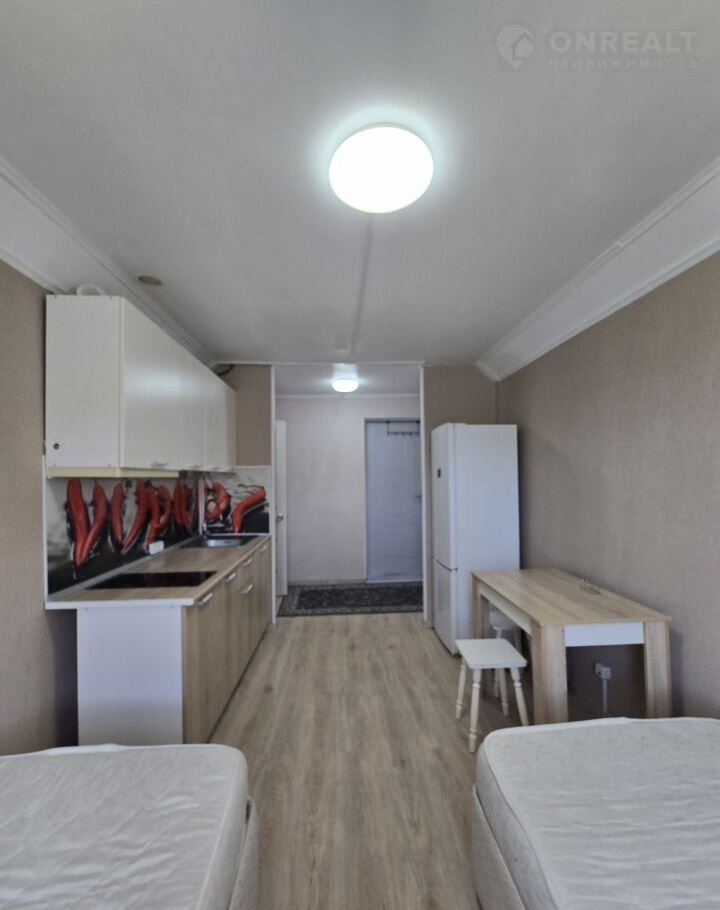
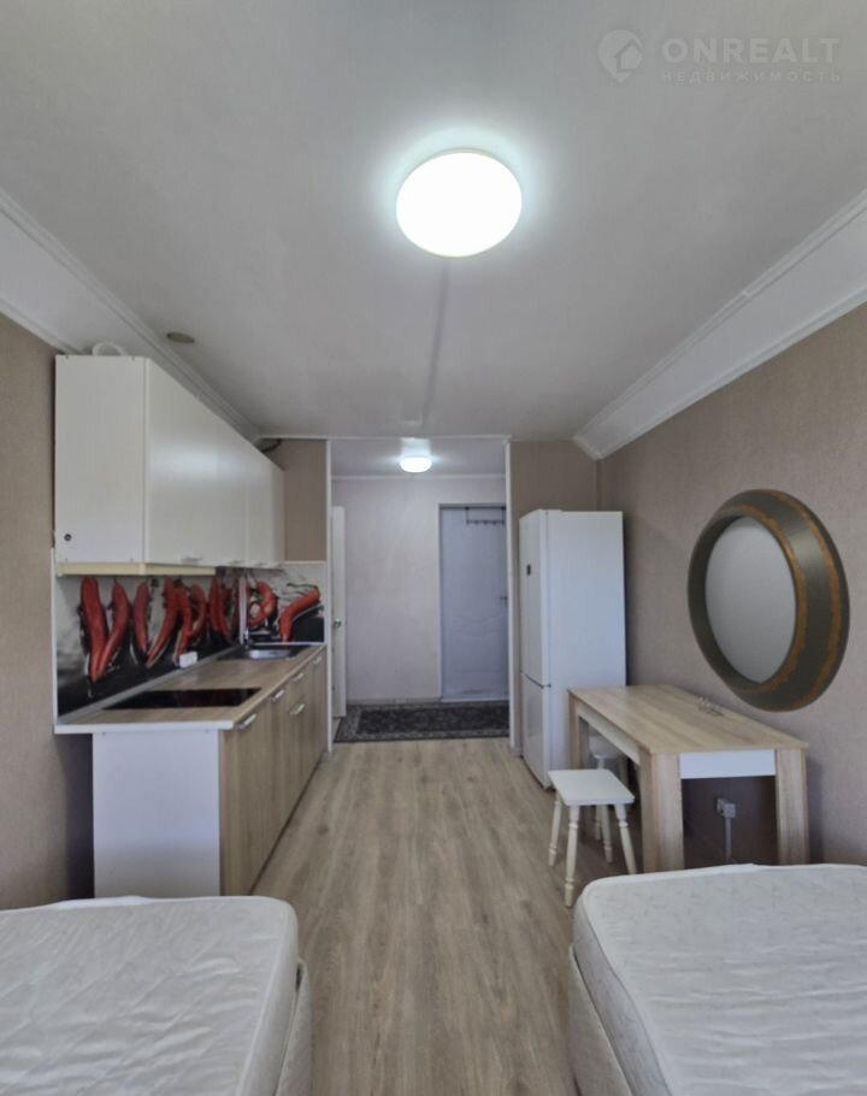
+ home mirror [685,488,851,714]
